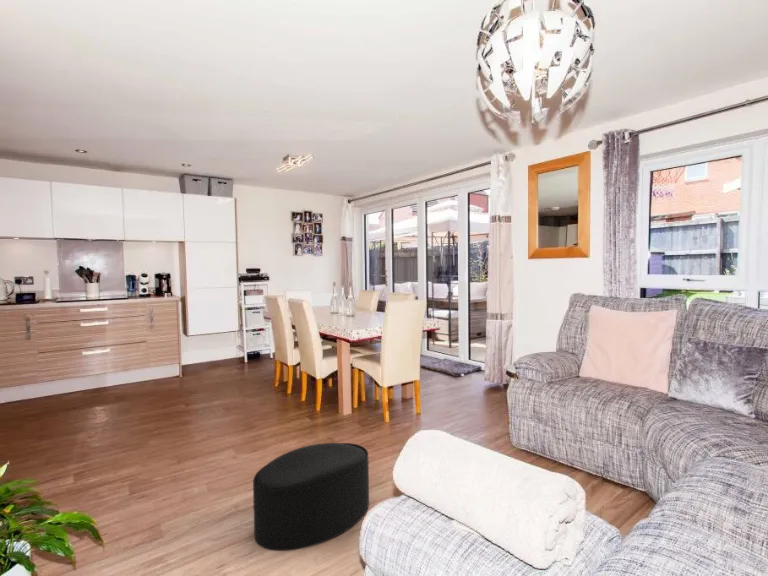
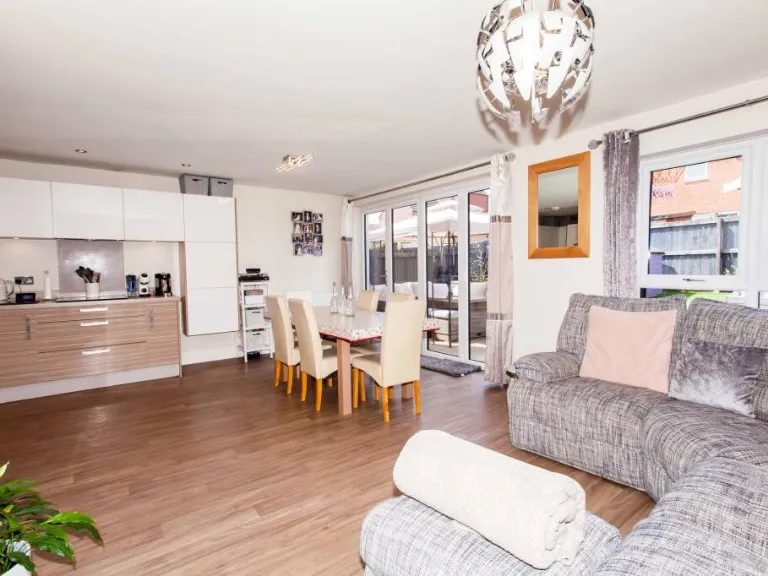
- ottoman [252,442,370,552]
